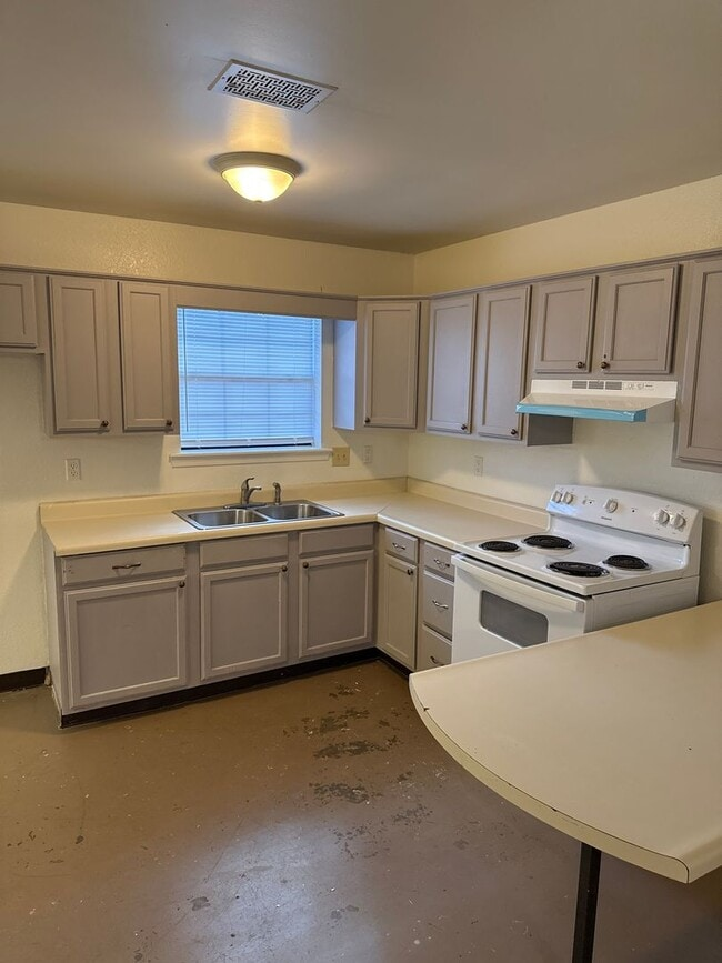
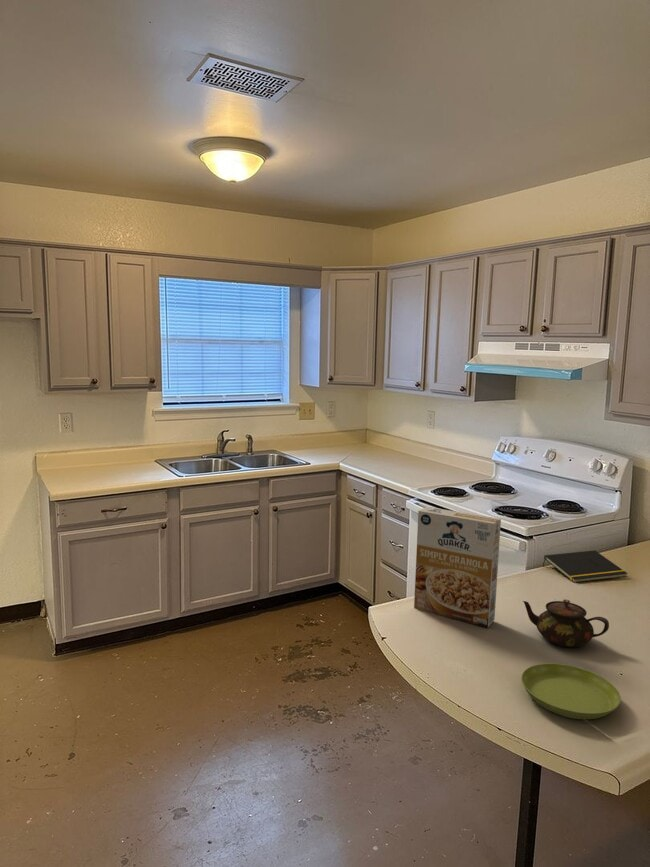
+ cereal box [413,506,502,629]
+ teapot [522,598,610,648]
+ notepad [542,549,628,584]
+ saucer [520,662,622,720]
